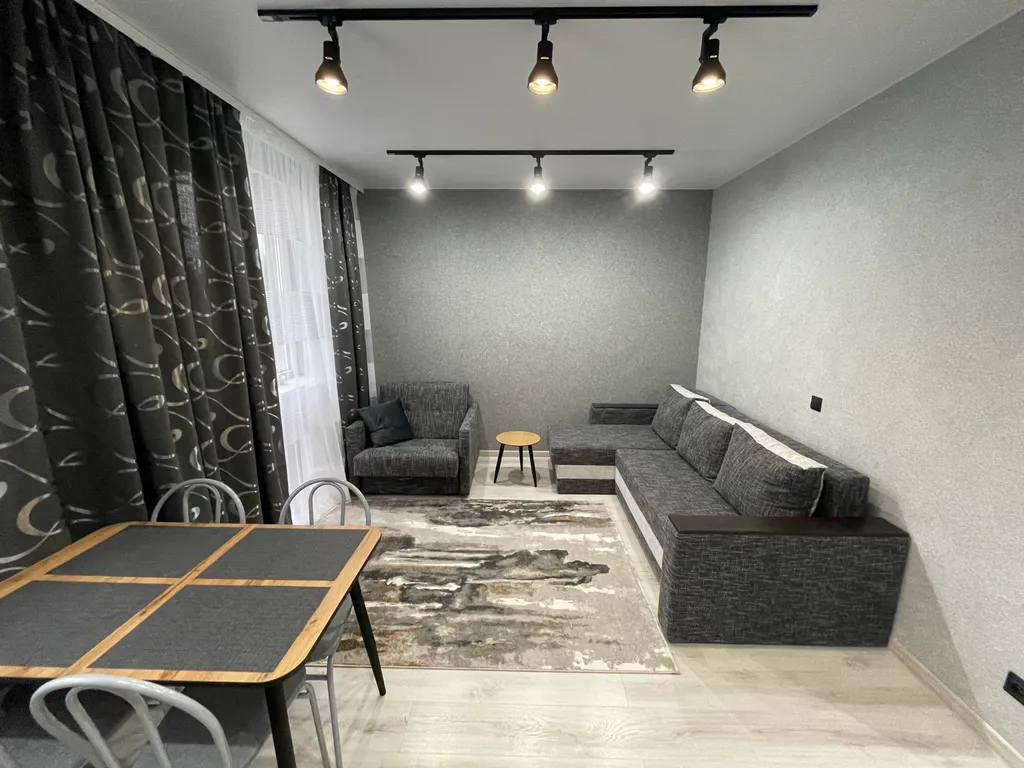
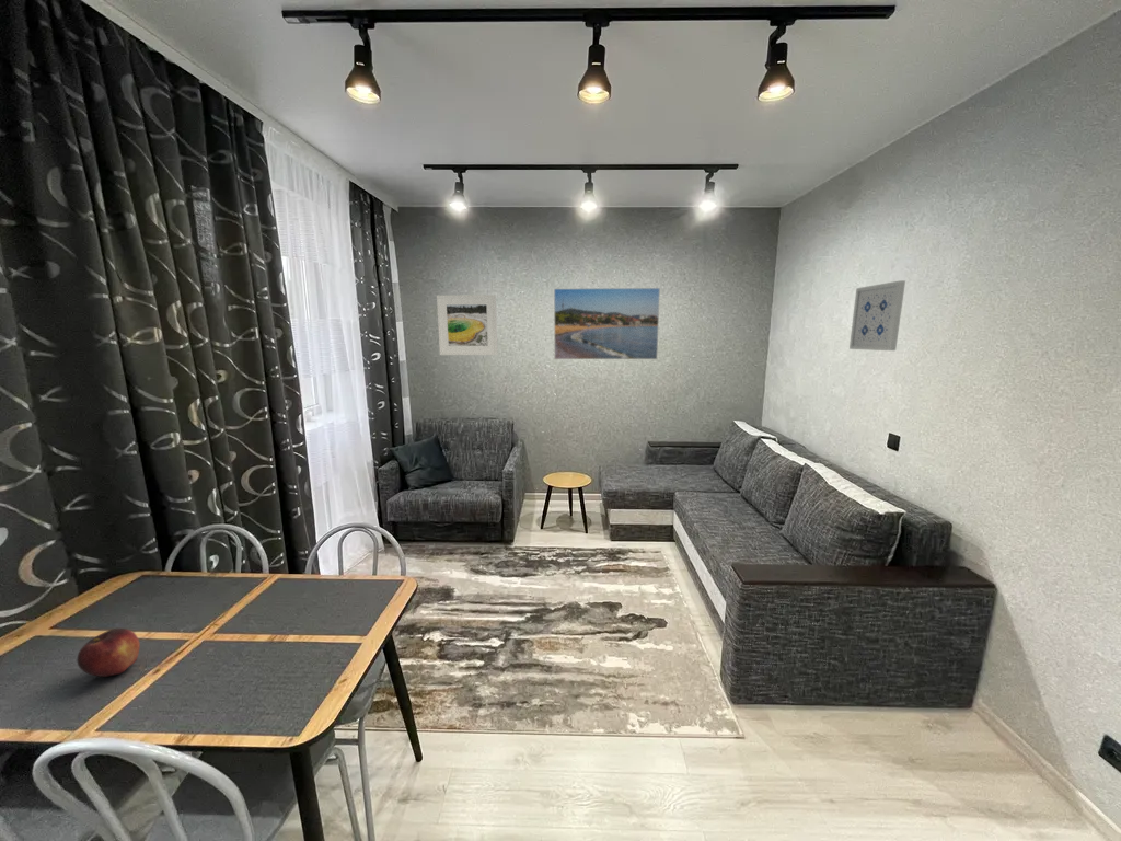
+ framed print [436,293,498,356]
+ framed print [553,287,661,360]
+ wall art [848,279,906,352]
+ fruit [76,627,141,678]
